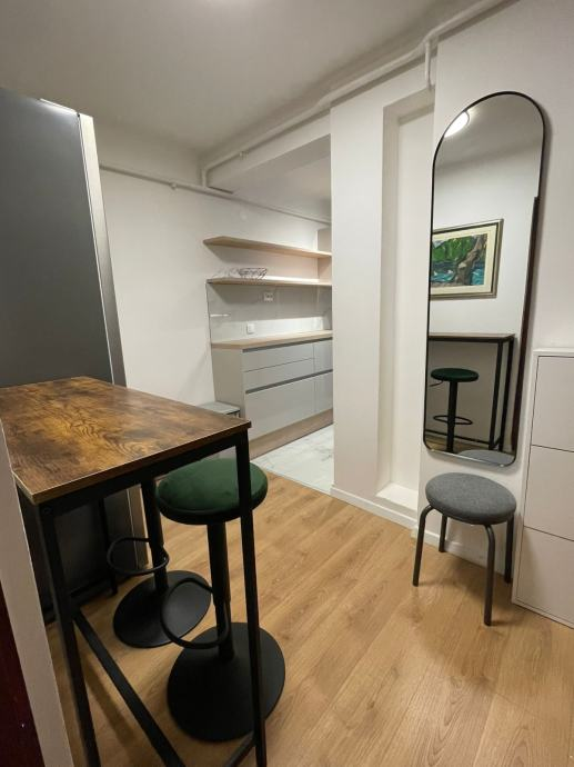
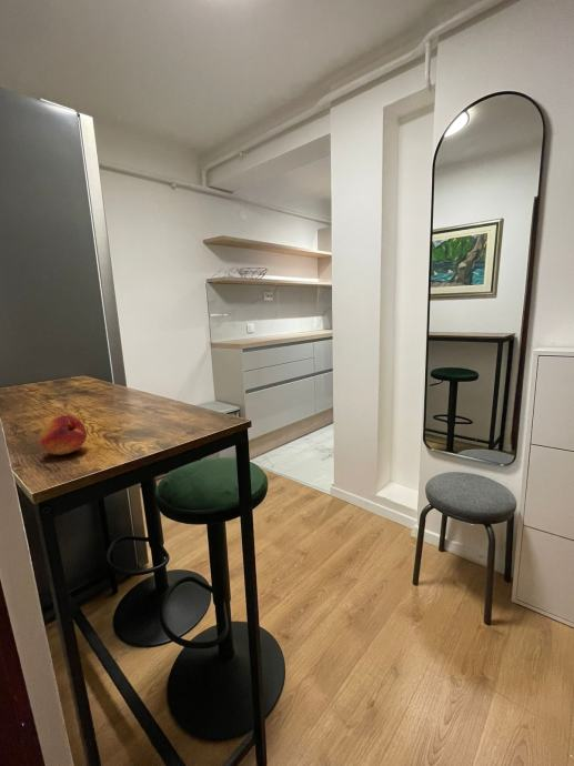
+ fruit [39,414,88,456]
